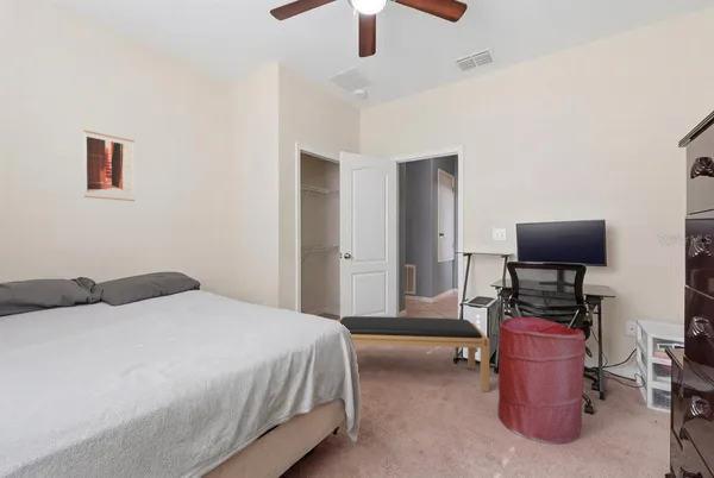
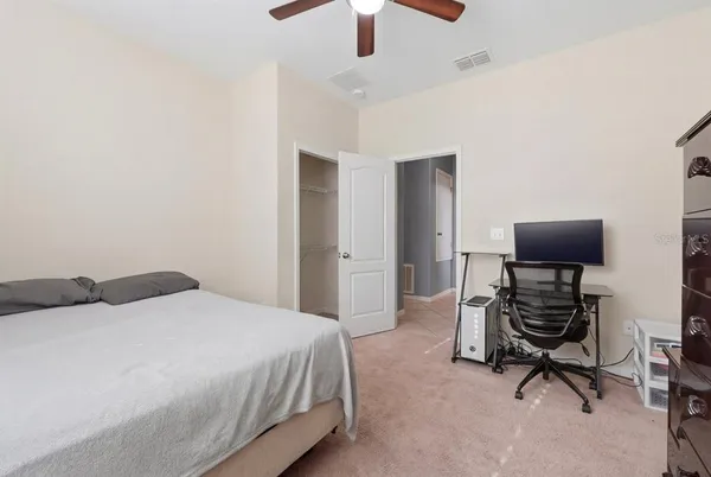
- bench [336,315,490,392]
- laundry hamper [497,316,587,445]
- wall art [83,130,136,202]
